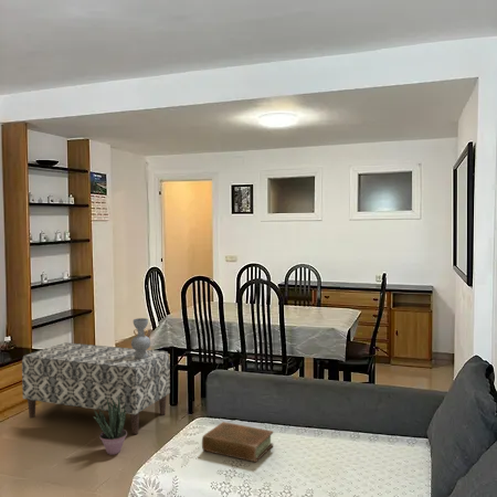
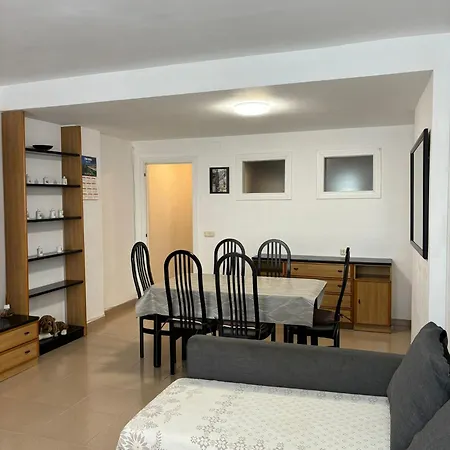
- bench [21,341,171,435]
- decorative vase [130,317,152,359]
- book [201,421,274,463]
- potted plant [93,395,128,456]
